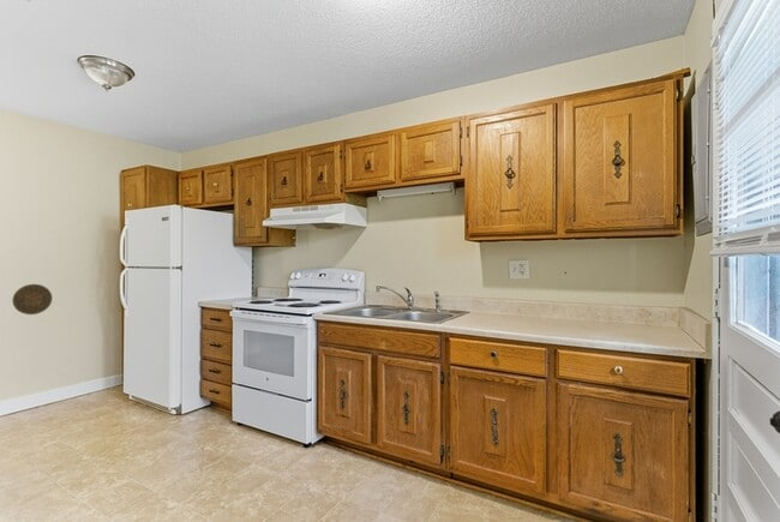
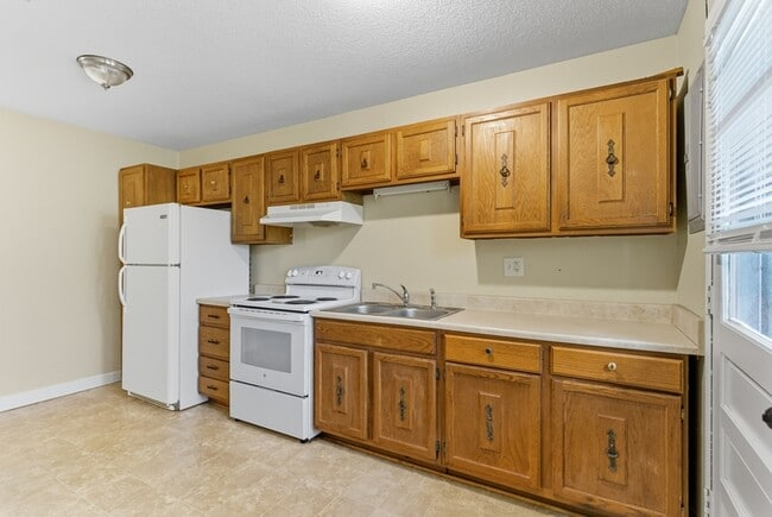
- decorative plate [11,283,53,316]
